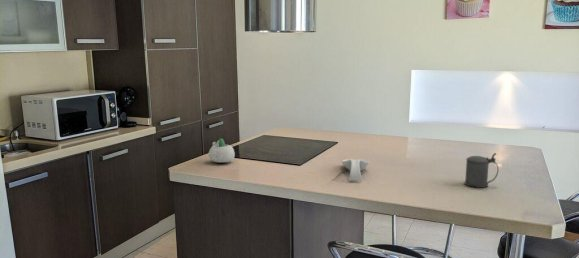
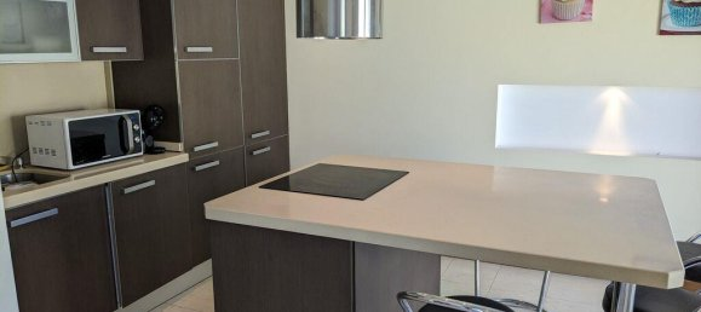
- beer stein [463,152,499,189]
- succulent planter [208,138,236,163]
- spoon rest [341,158,370,182]
